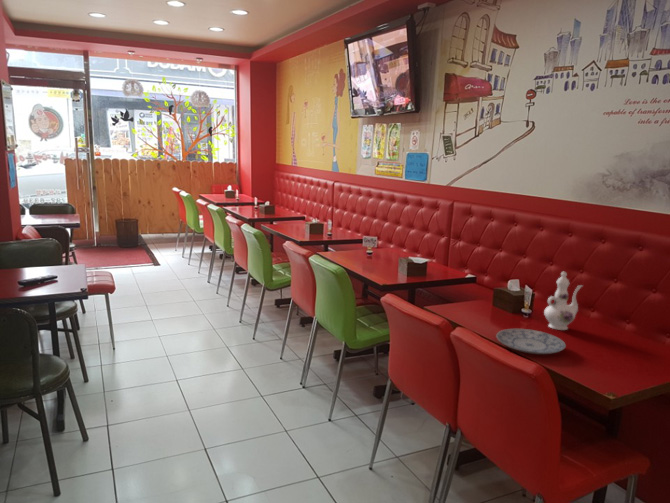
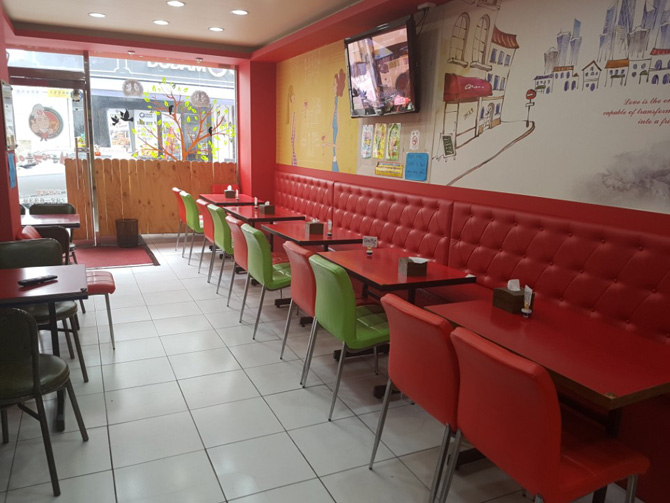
- plate [495,328,567,355]
- chinaware [543,271,584,331]
